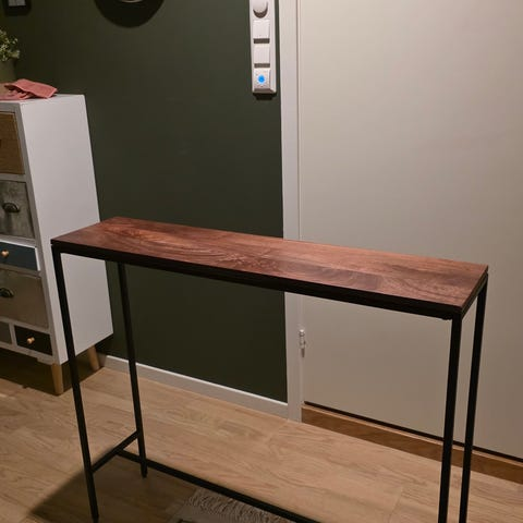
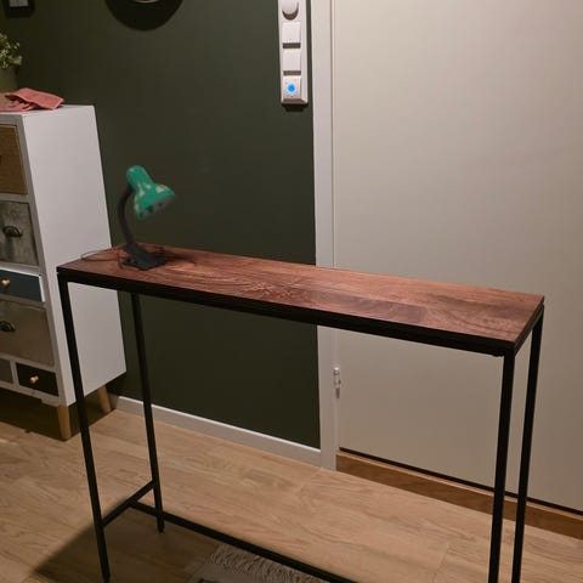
+ desk lamp [80,164,198,272]
